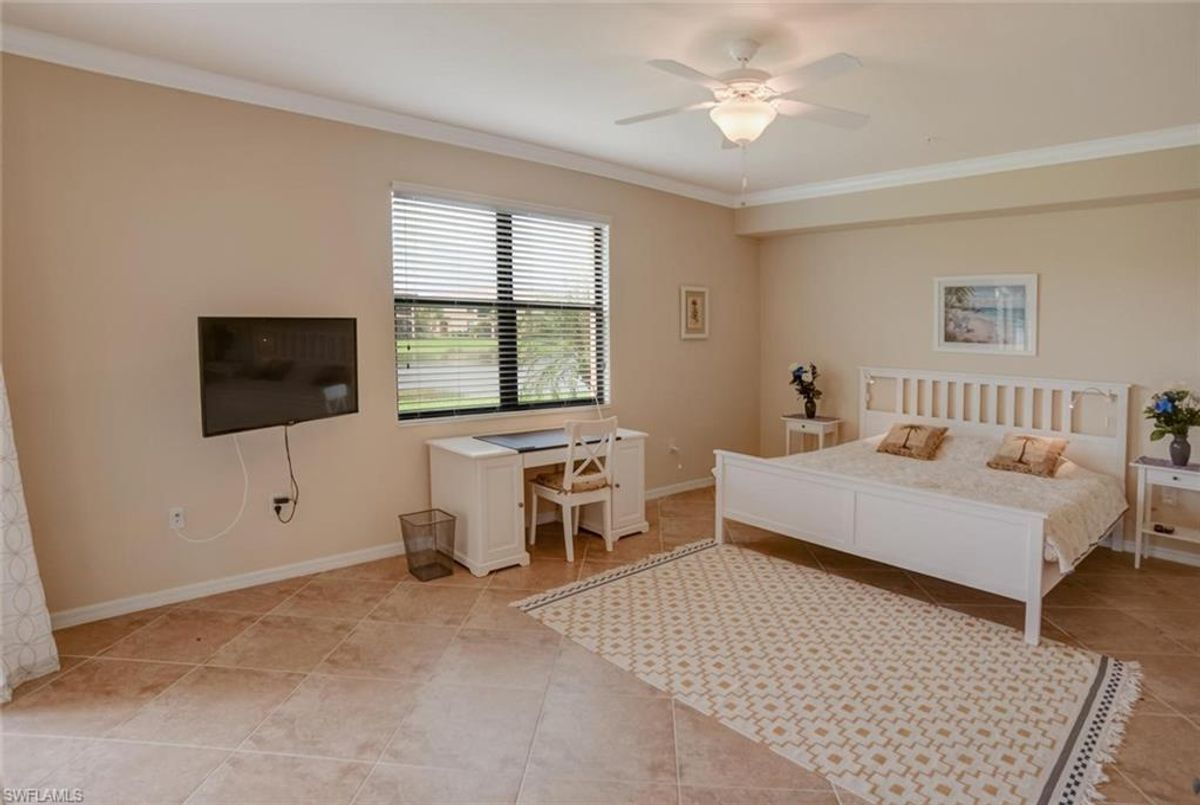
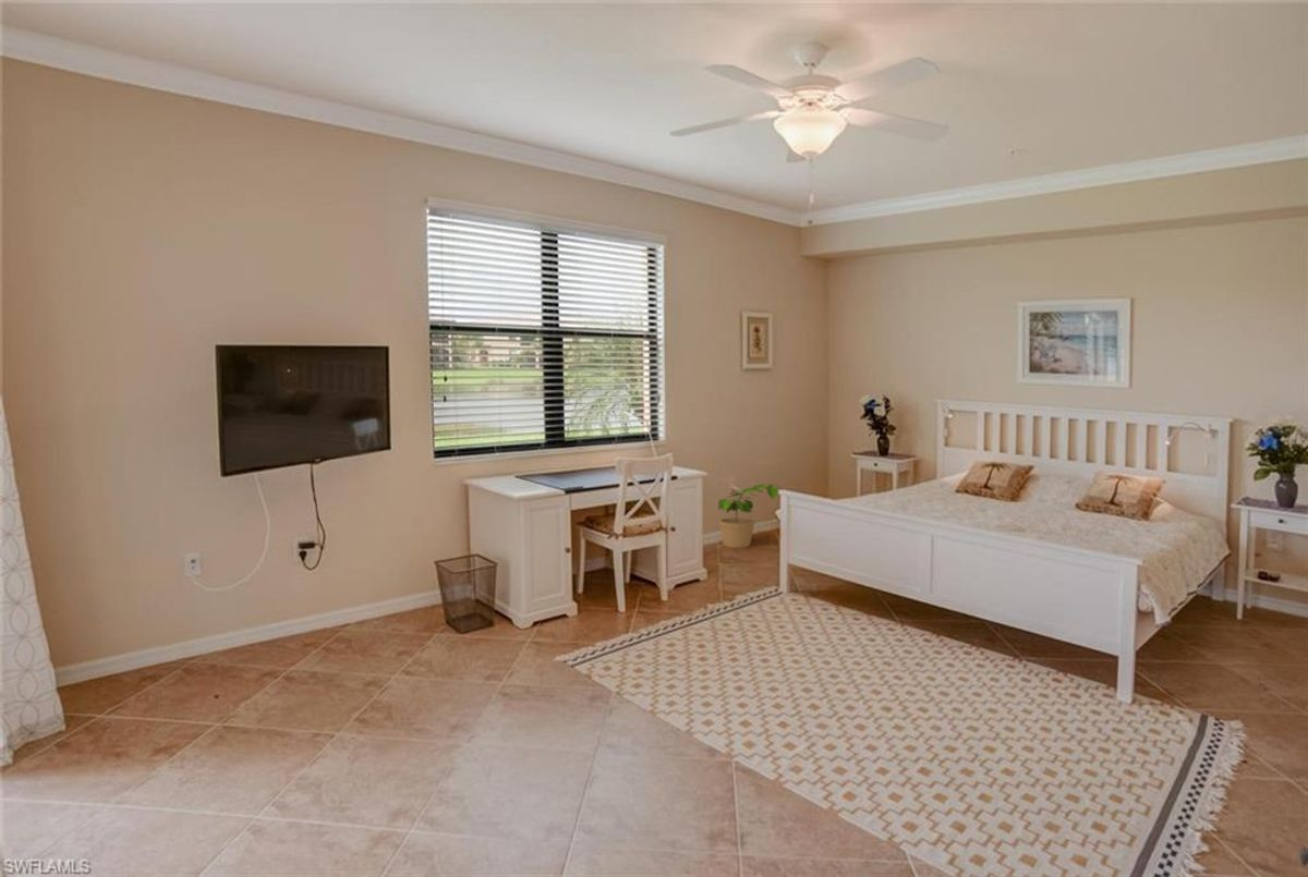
+ potted plant [717,483,783,549]
